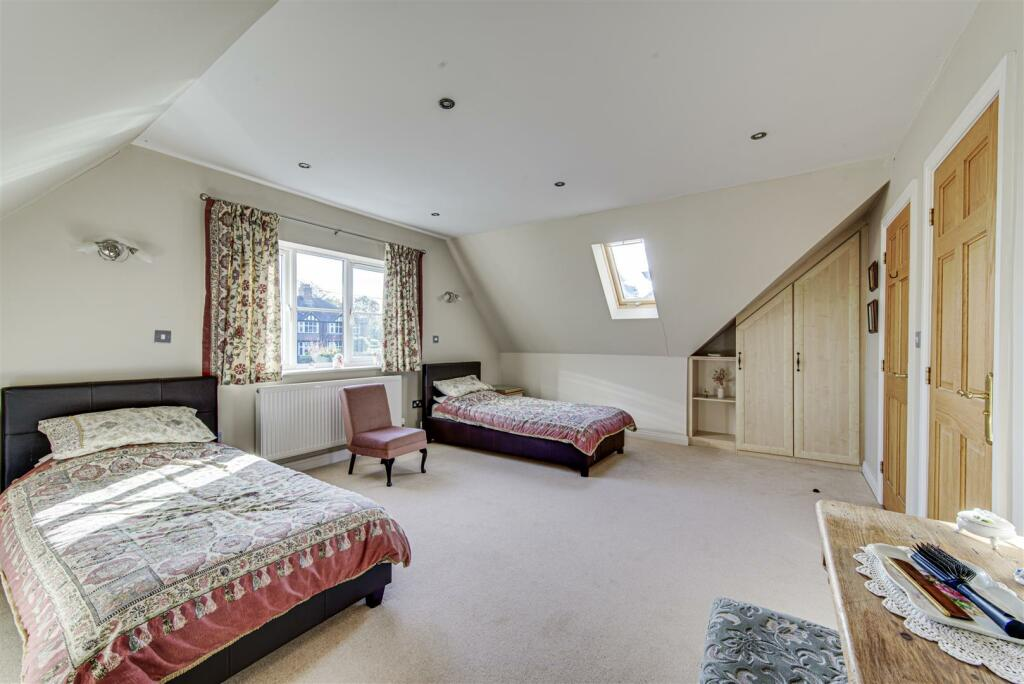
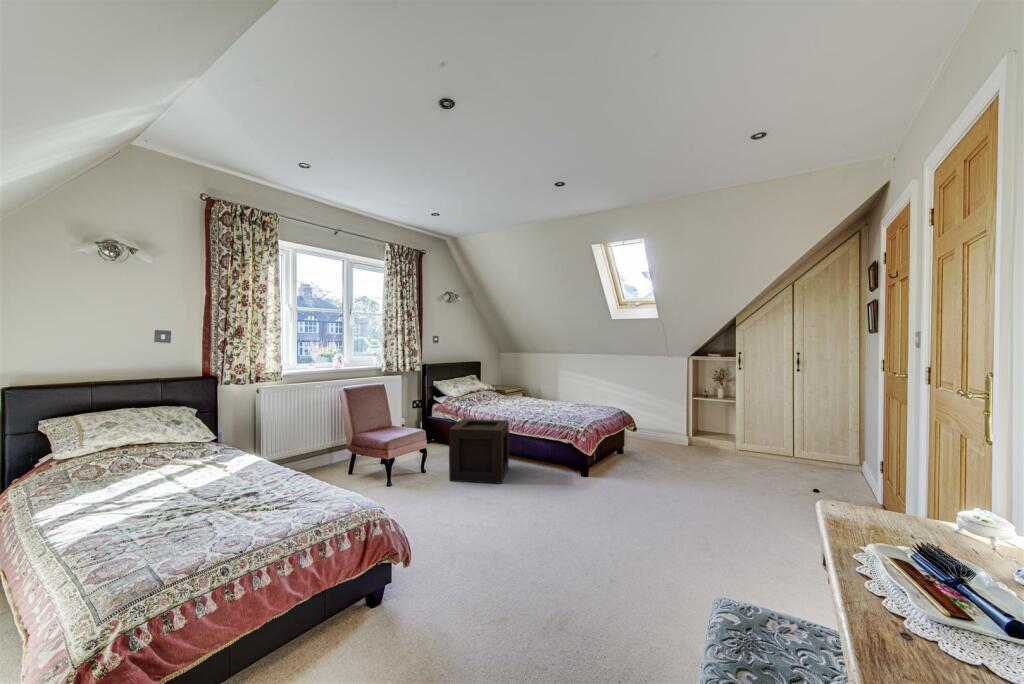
+ wooden crate [448,418,510,485]
